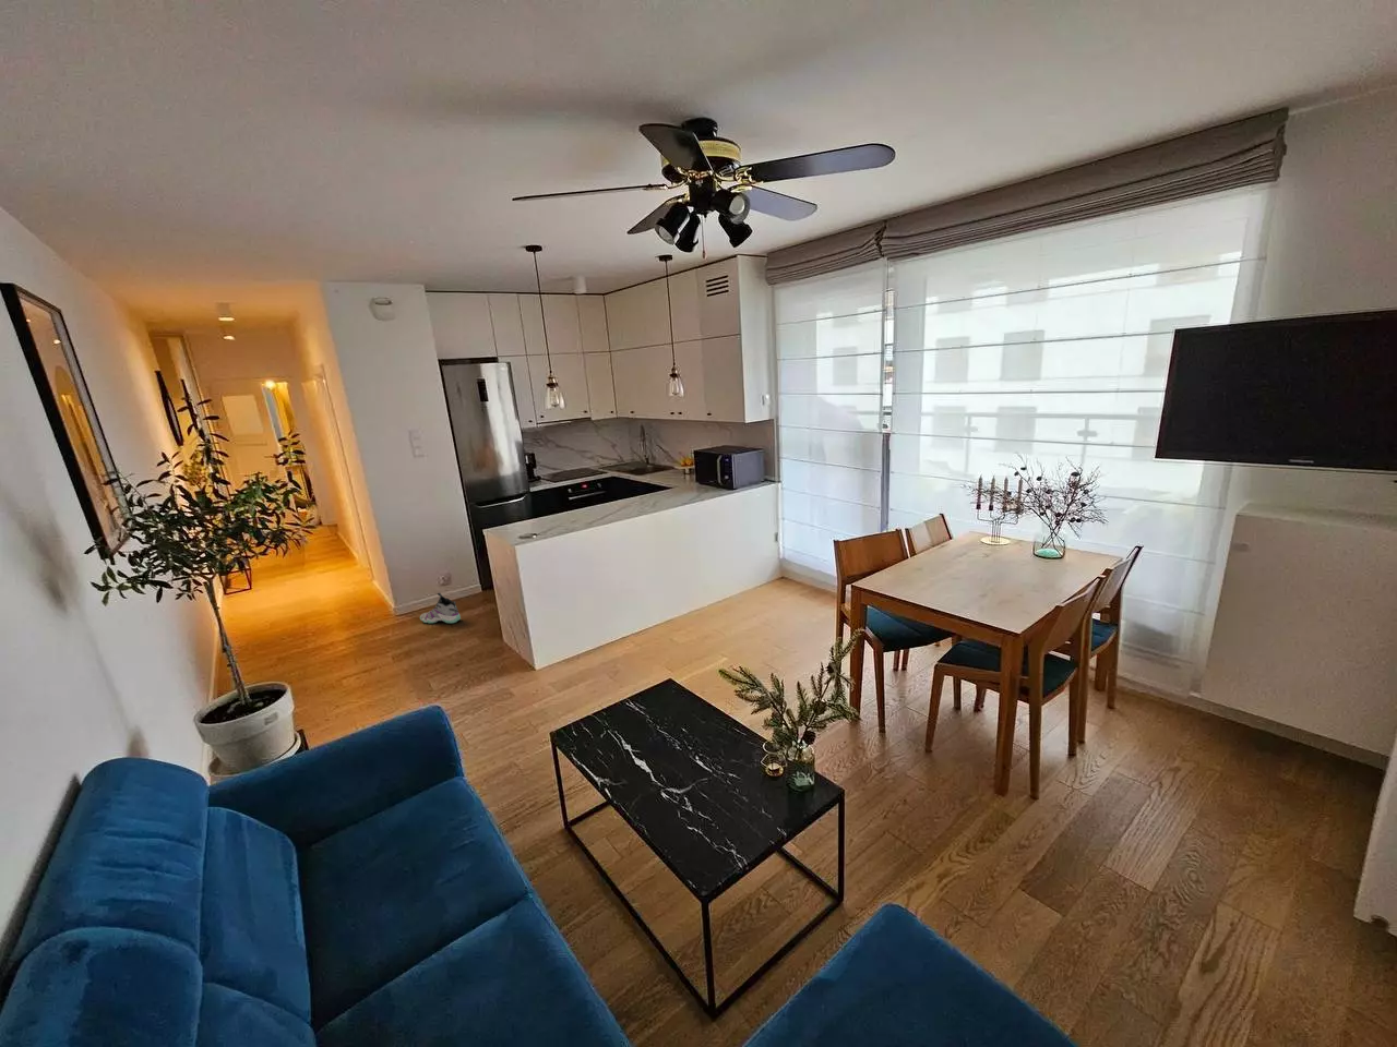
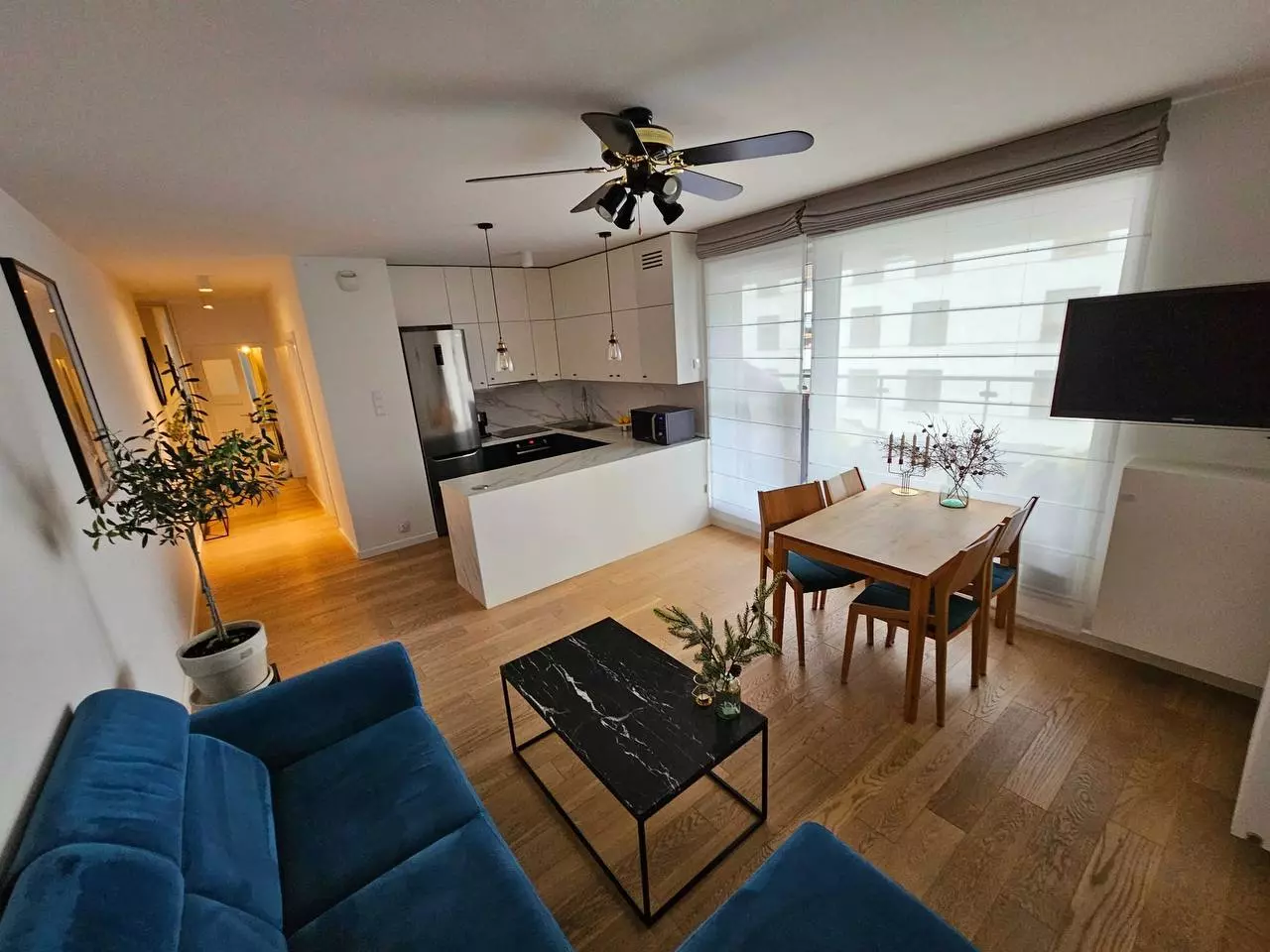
- sneaker [419,592,462,624]
